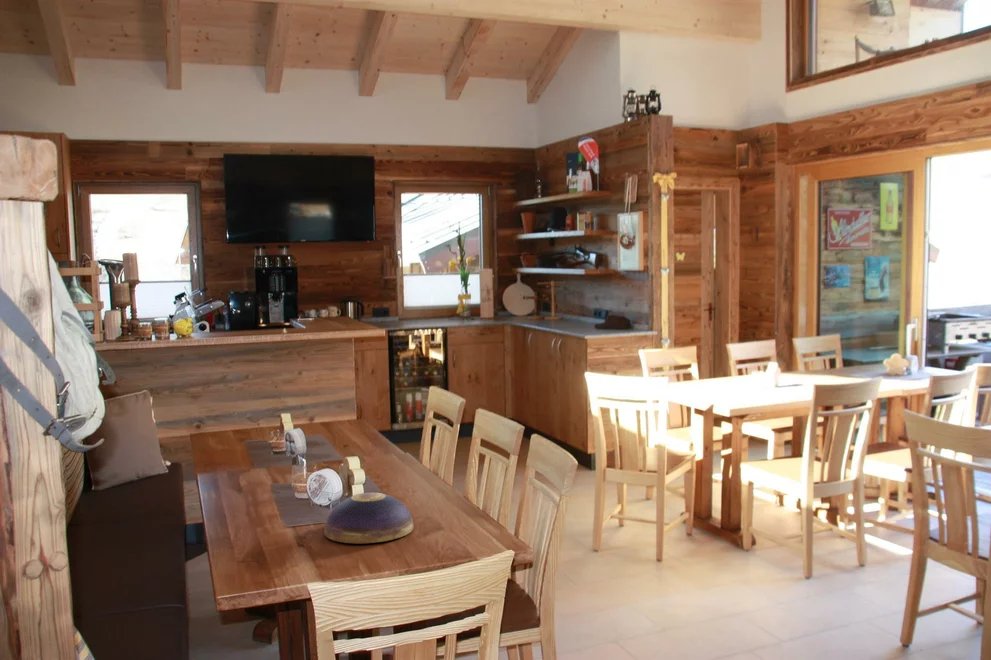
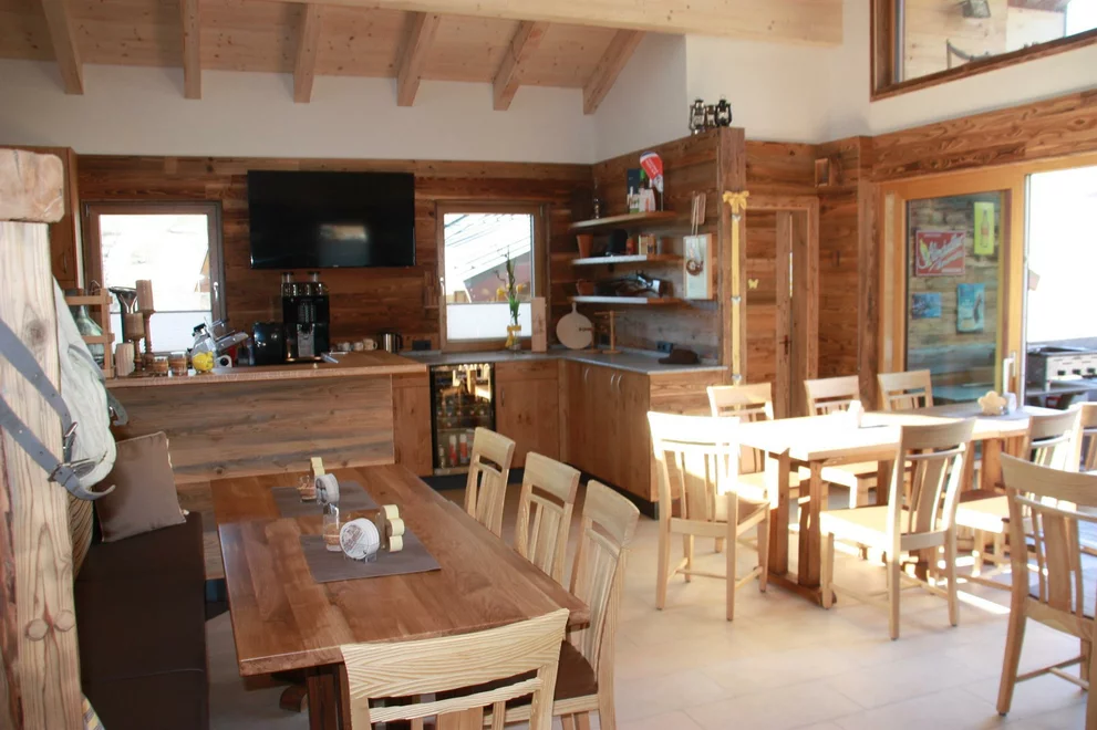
- decorative bowl [323,492,415,544]
